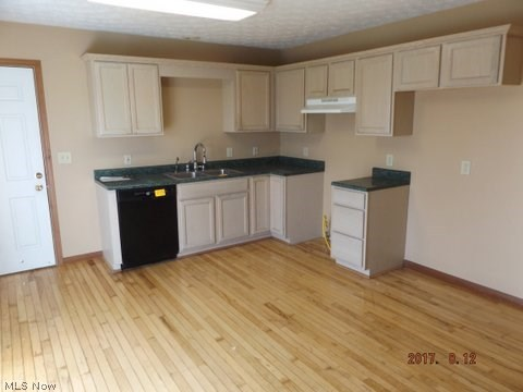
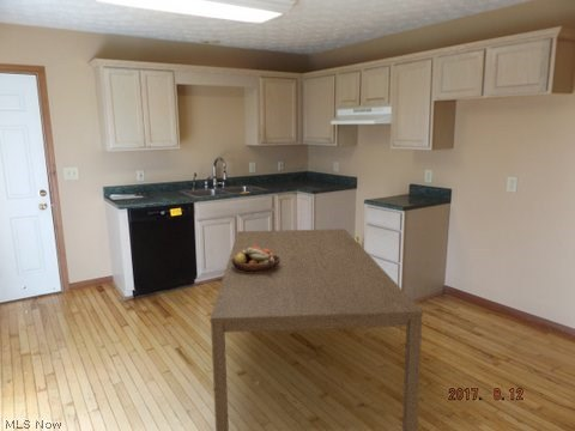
+ dining table [210,227,424,431]
+ fruit bowl [231,247,280,272]
